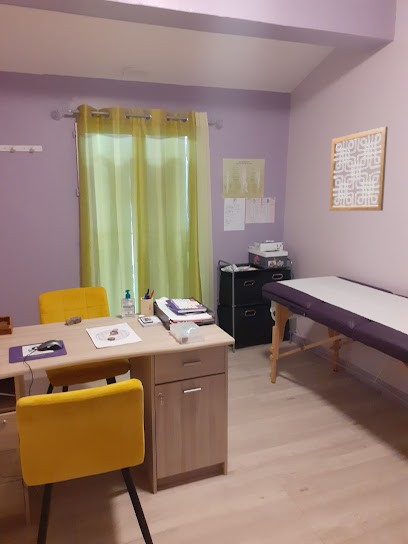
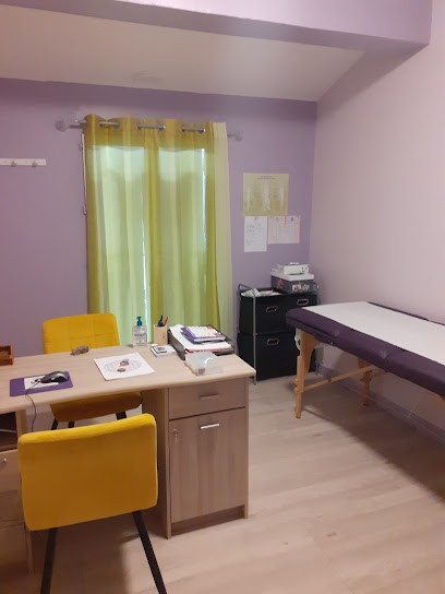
- wall art [328,126,389,212]
